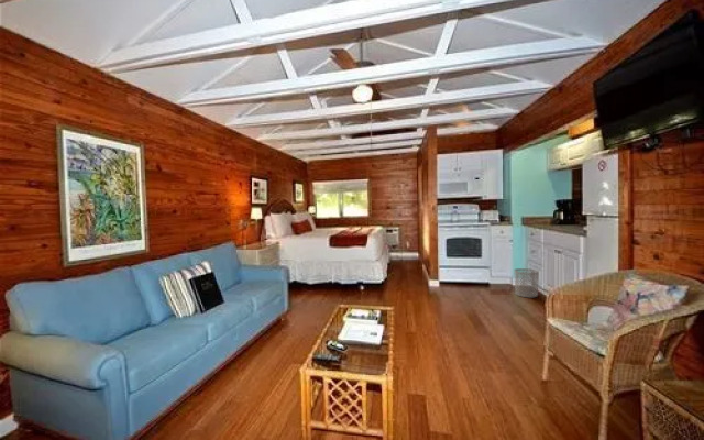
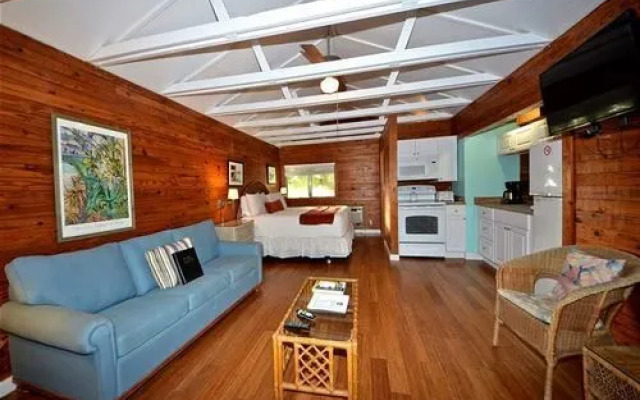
- waste bin [513,267,540,298]
